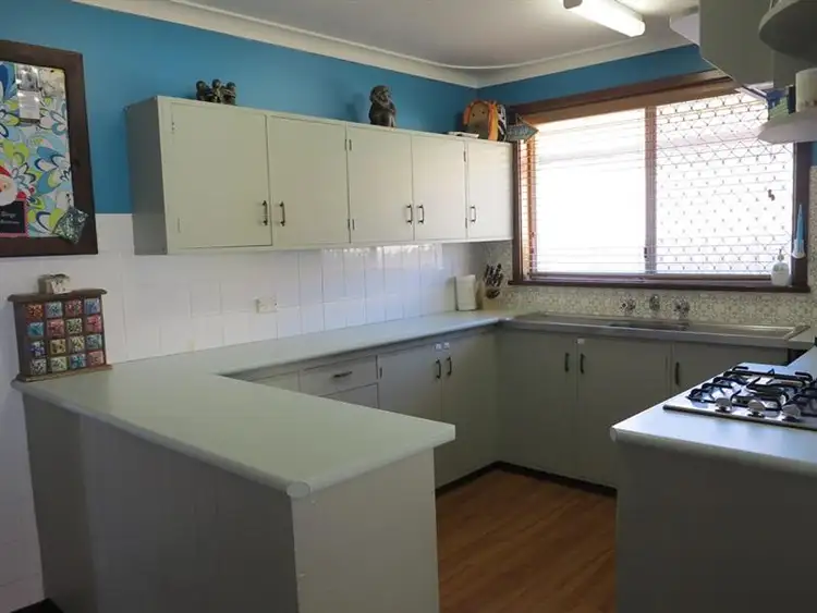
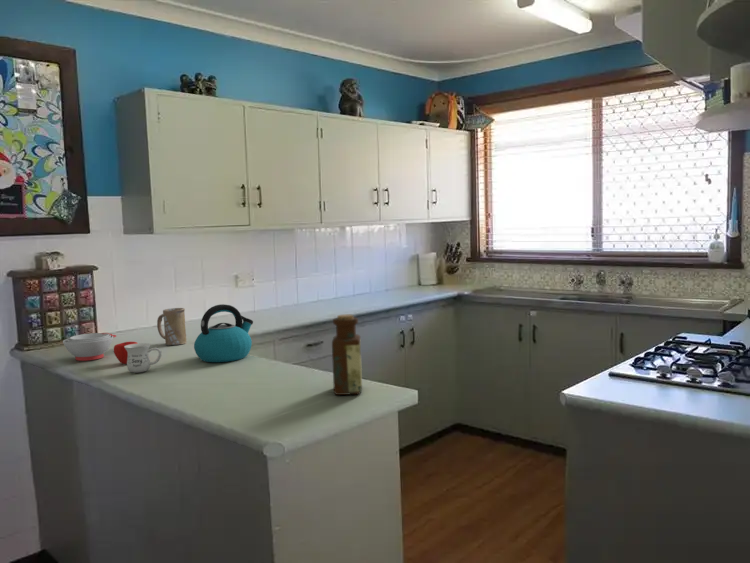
+ bottle [331,314,363,396]
+ apple [113,341,138,365]
+ mug [156,307,187,346]
+ soup bowl [62,332,117,362]
+ mug [124,342,162,374]
+ kettle [193,303,254,363]
